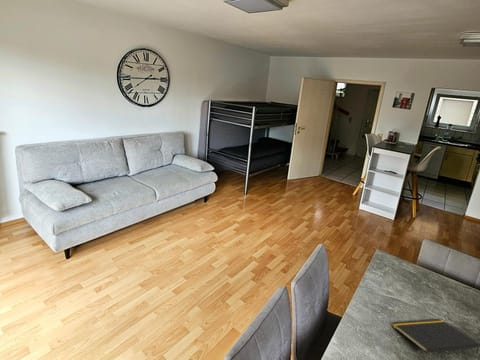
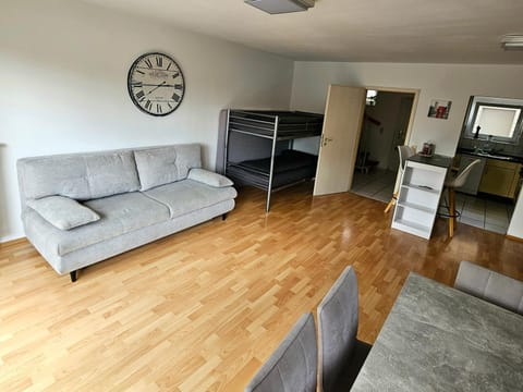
- notepad [391,318,480,355]
